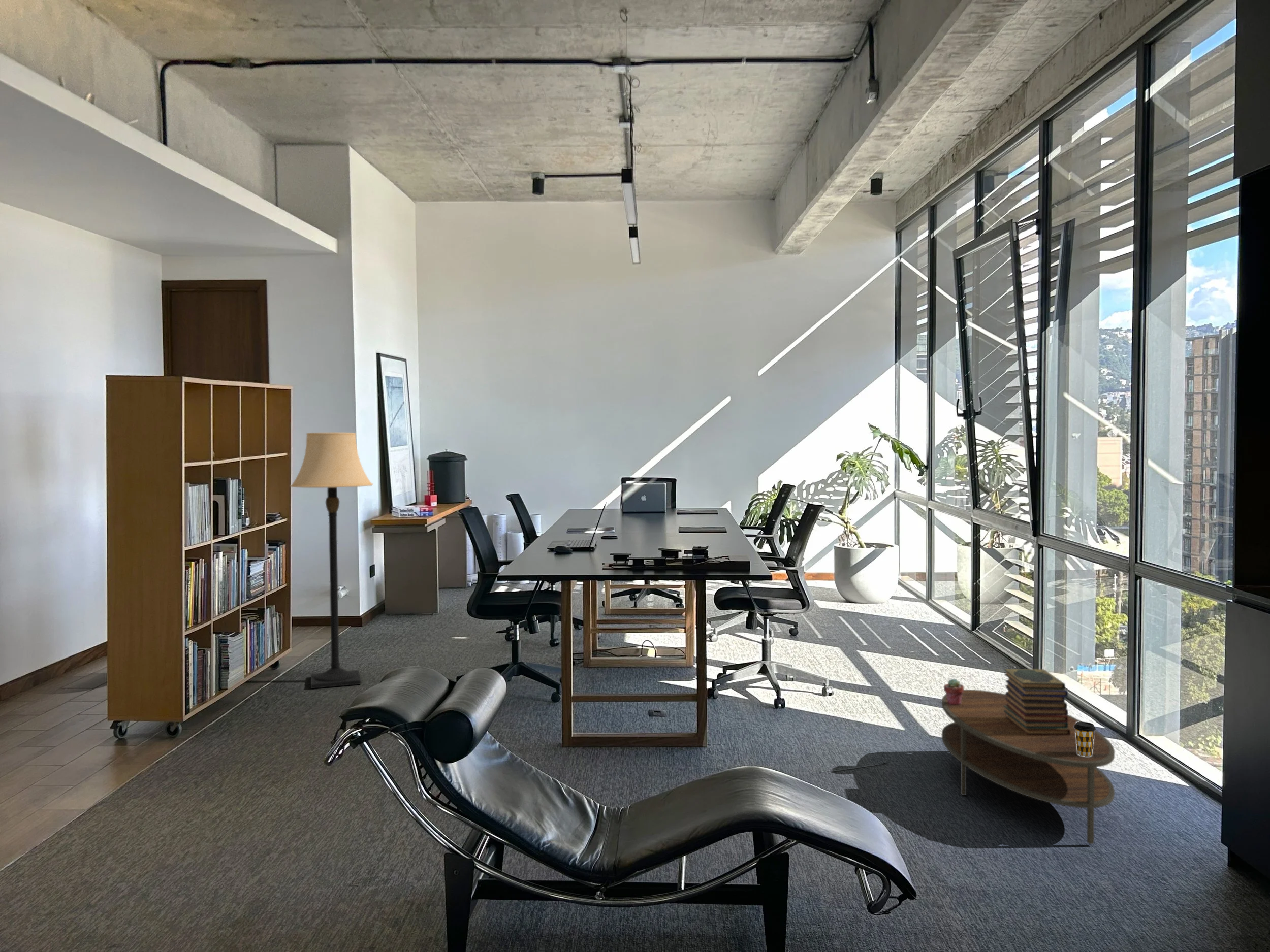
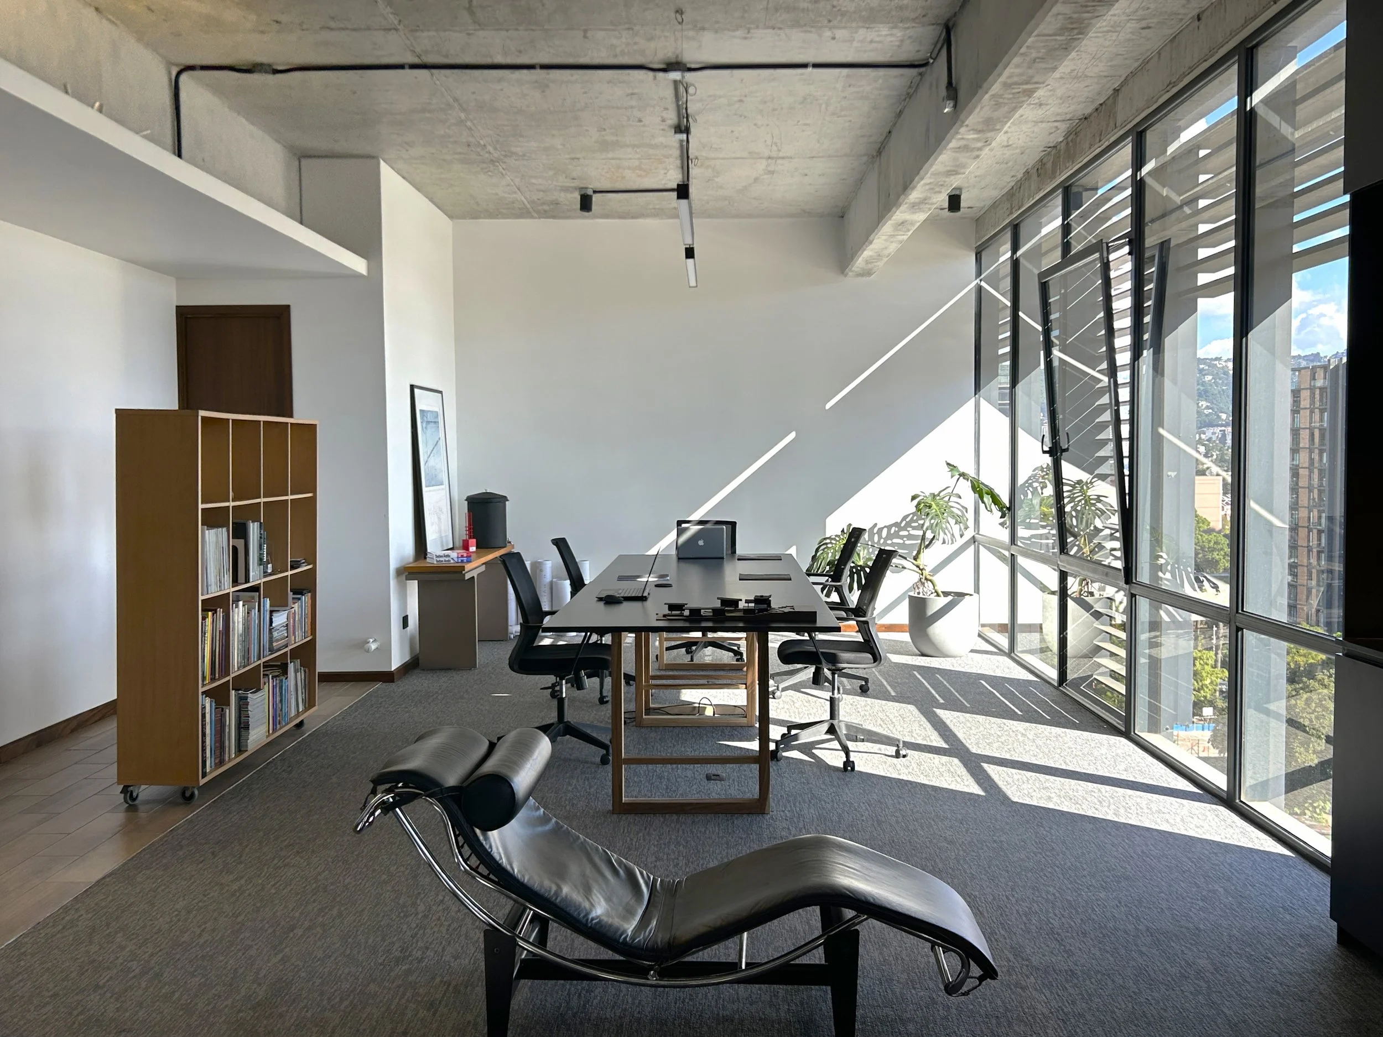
- potted succulent [943,678,964,705]
- book stack [1004,668,1070,735]
- lamp [290,432,374,689]
- coffee table [941,689,1115,845]
- coffee cup [1074,721,1096,757]
